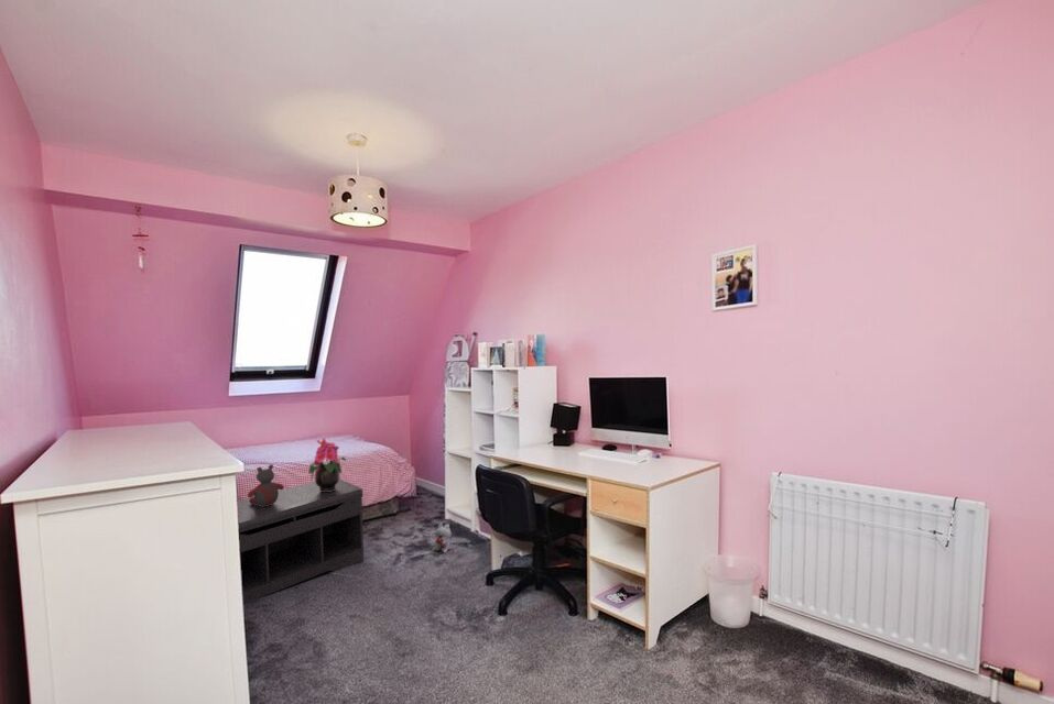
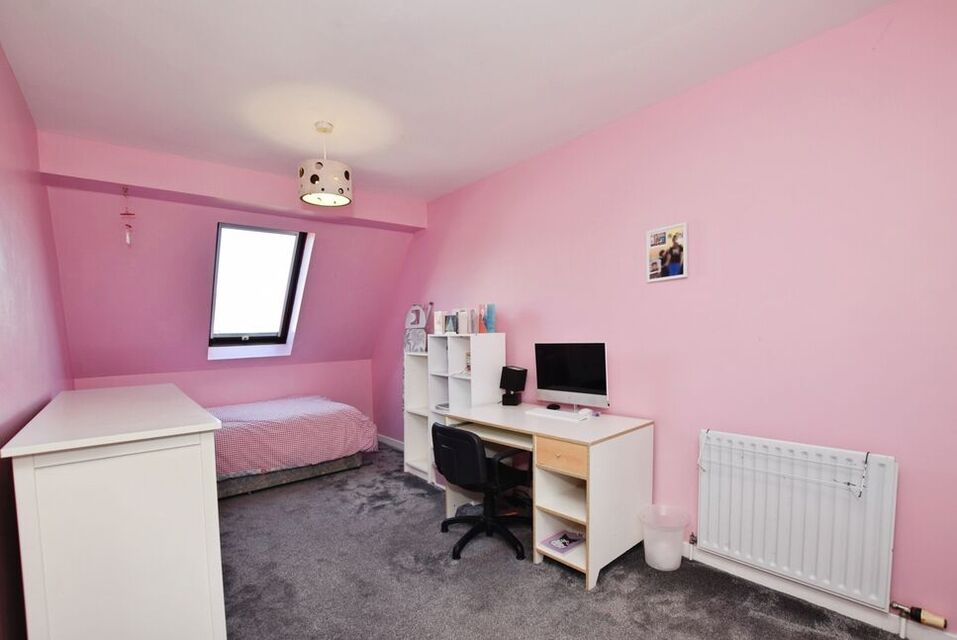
- bench [237,479,365,605]
- stuffed bear [247,463,285,507]
- plush toy [433,521,453,554]
- potted flower [307,437,348,492]
